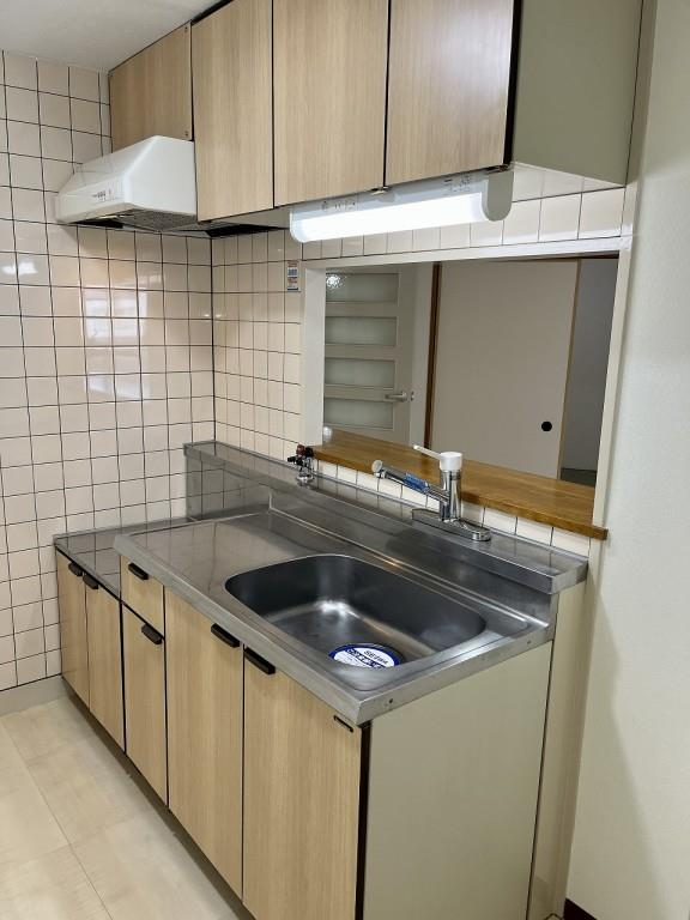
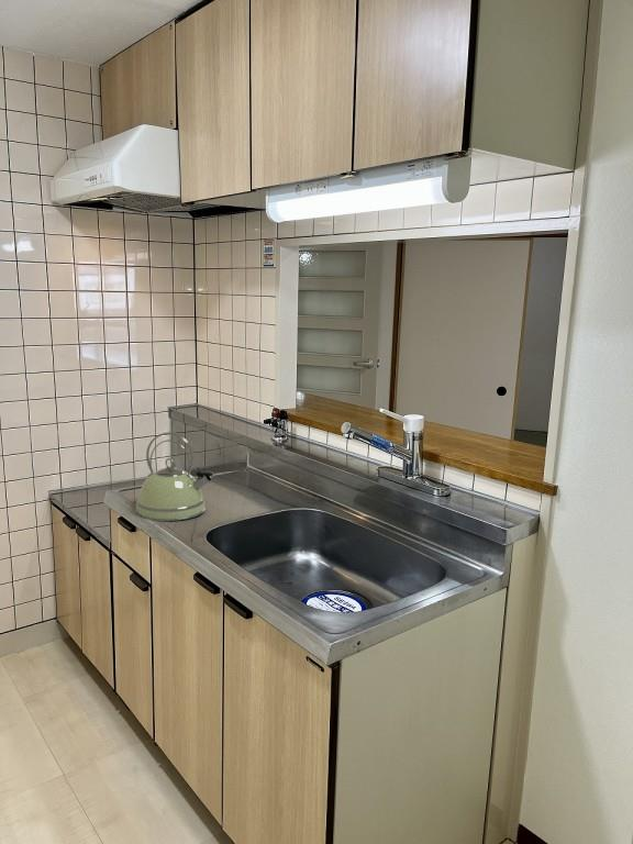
+ kettle [134,431,214,522]
